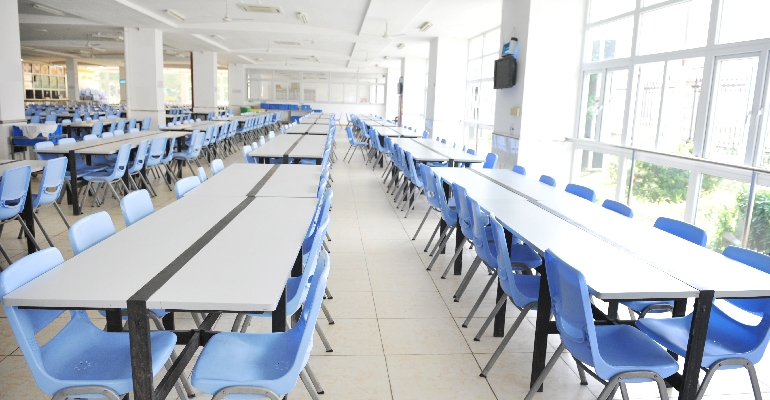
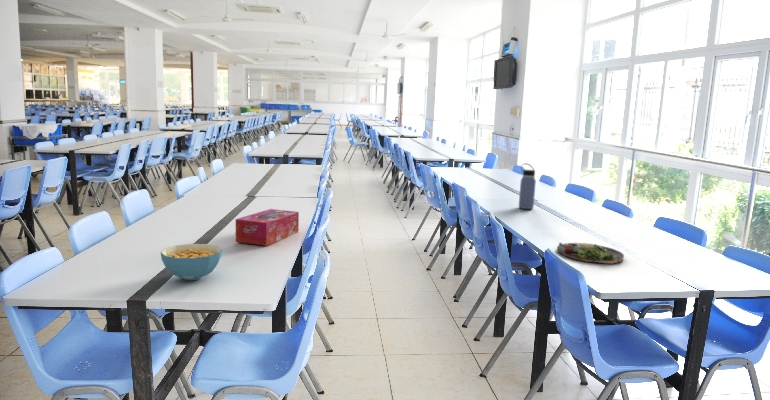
+ water bottle [518,162,537,210]
+ dinner plate [556,241,625,264]
+ cereal bowl [160,243,223,281]
+ tissue box [235,208,300,247]
